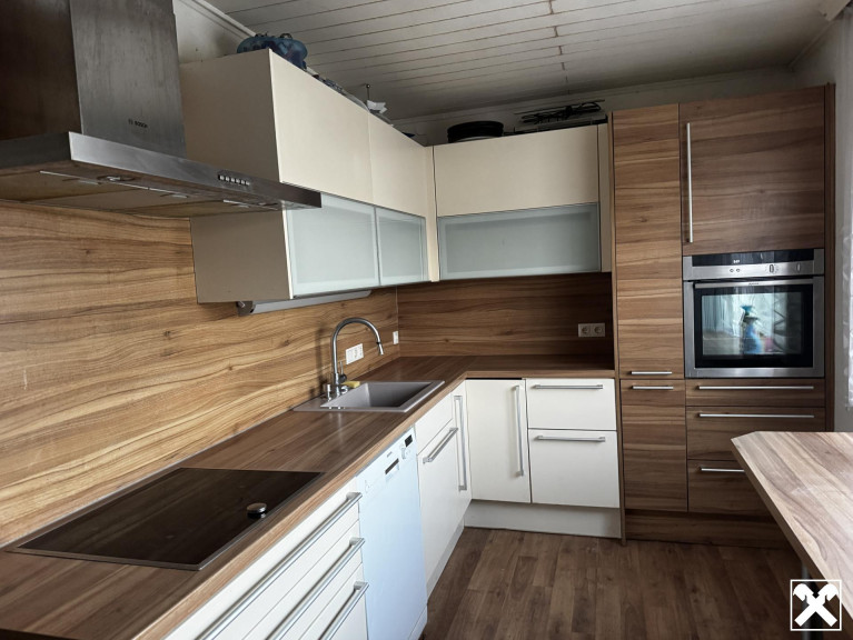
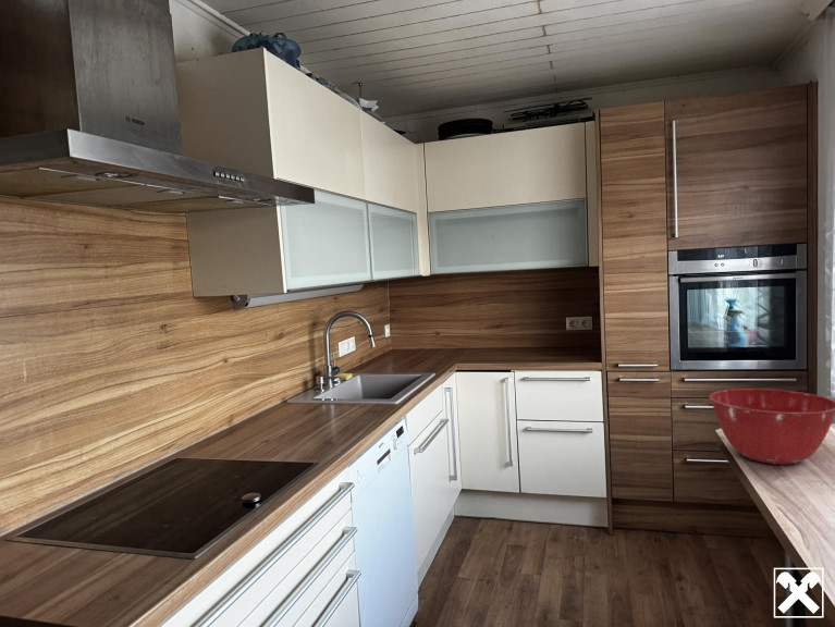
+ mixing bowl [709,388,835,465]
